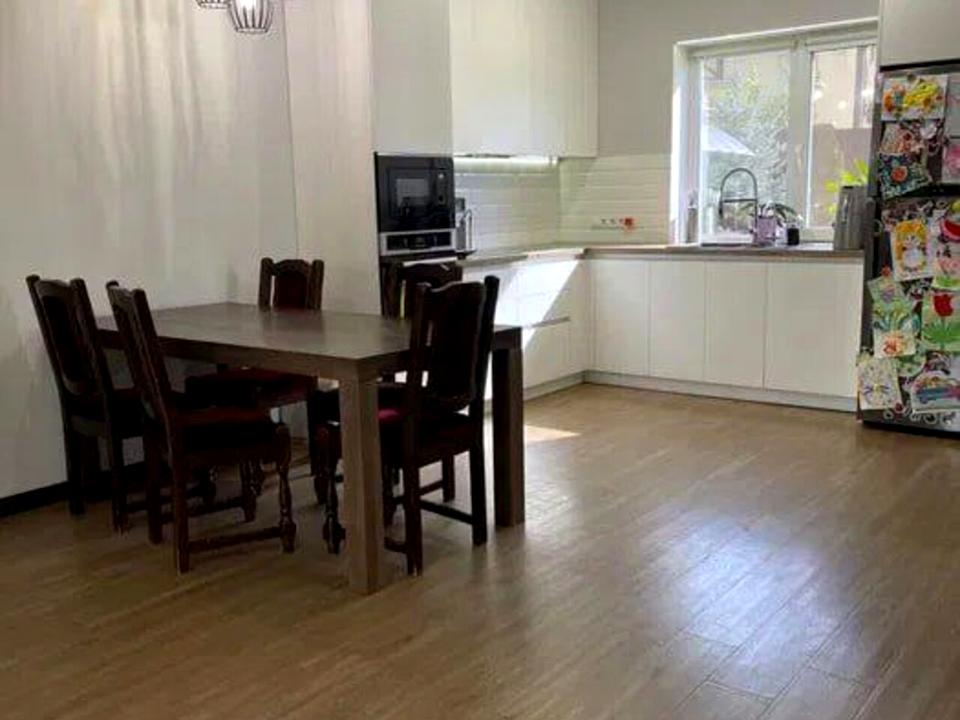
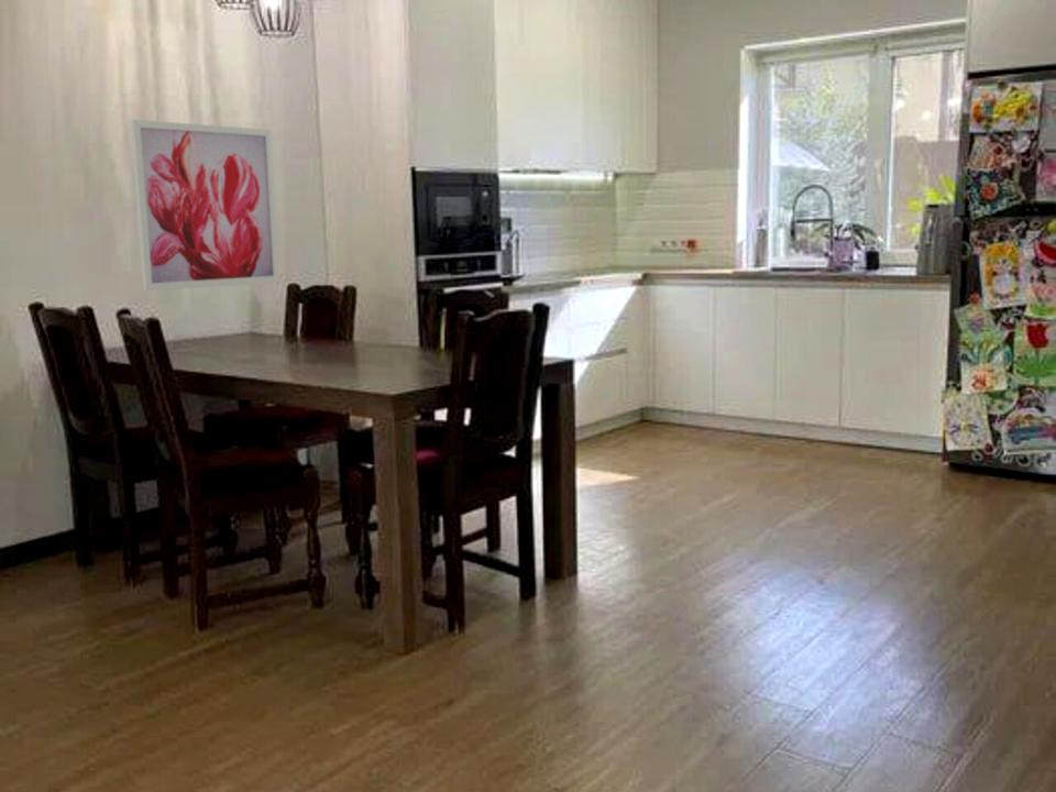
+ wall art [130,119,280,293]
